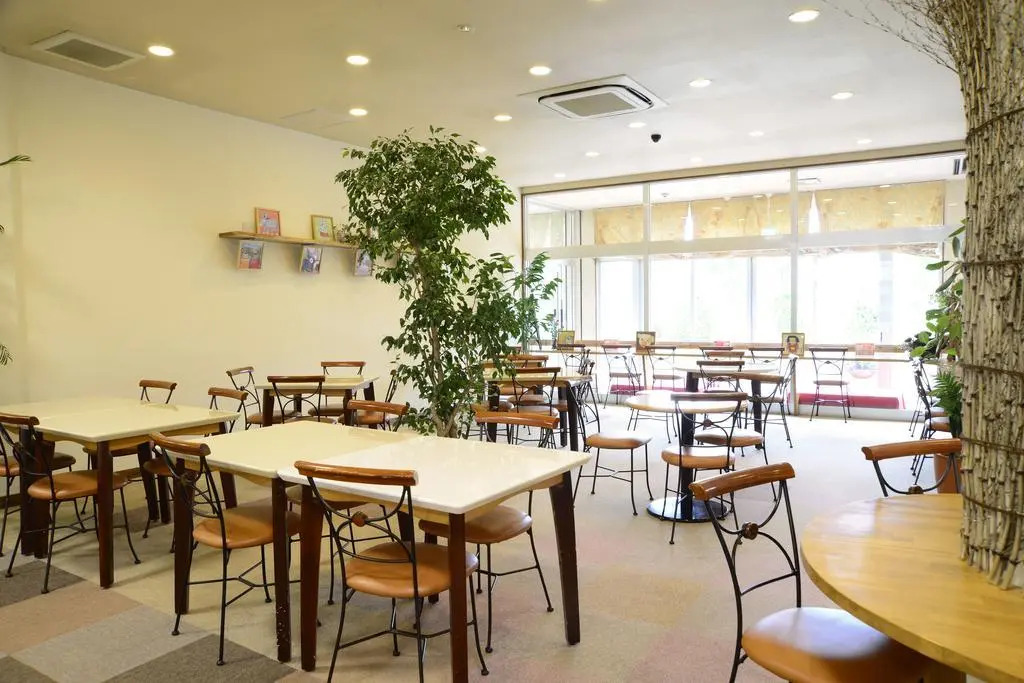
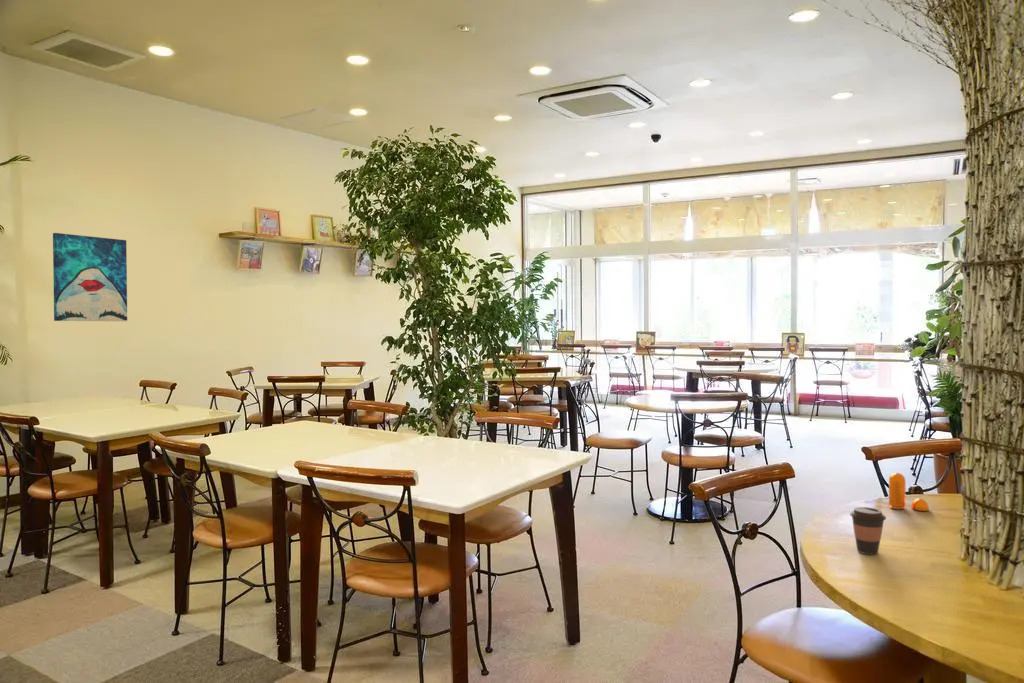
+ coffee cup [849,506,887,555]
+ wall art [52,232,128,322]
+ pepper shaker [888,472,930,512]
